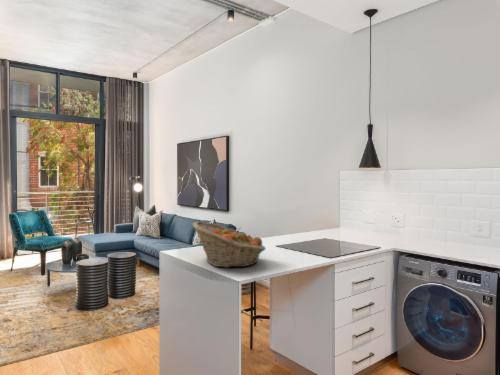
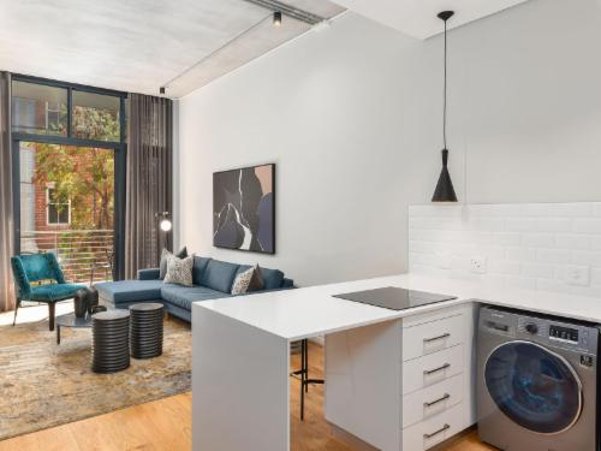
- fruit basket [192,220,266,269]
